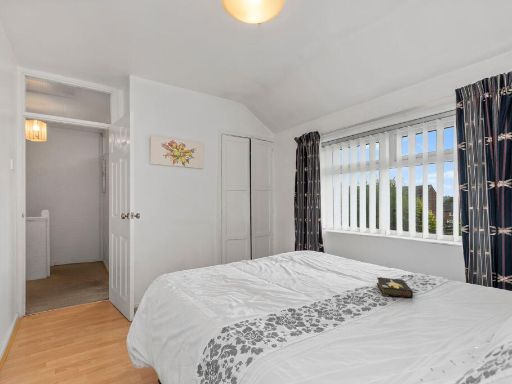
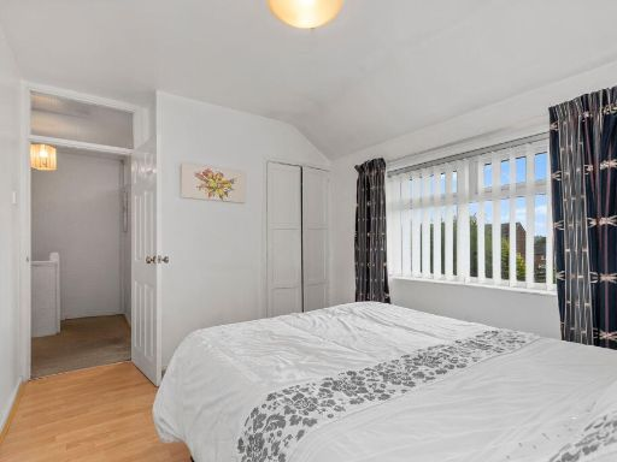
- hardback book [376,276,414,299]
